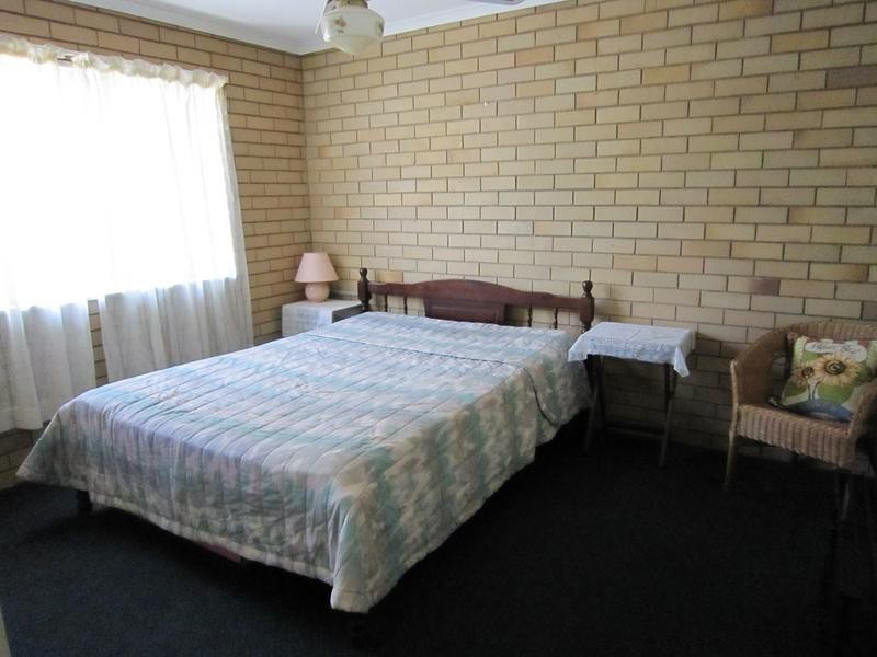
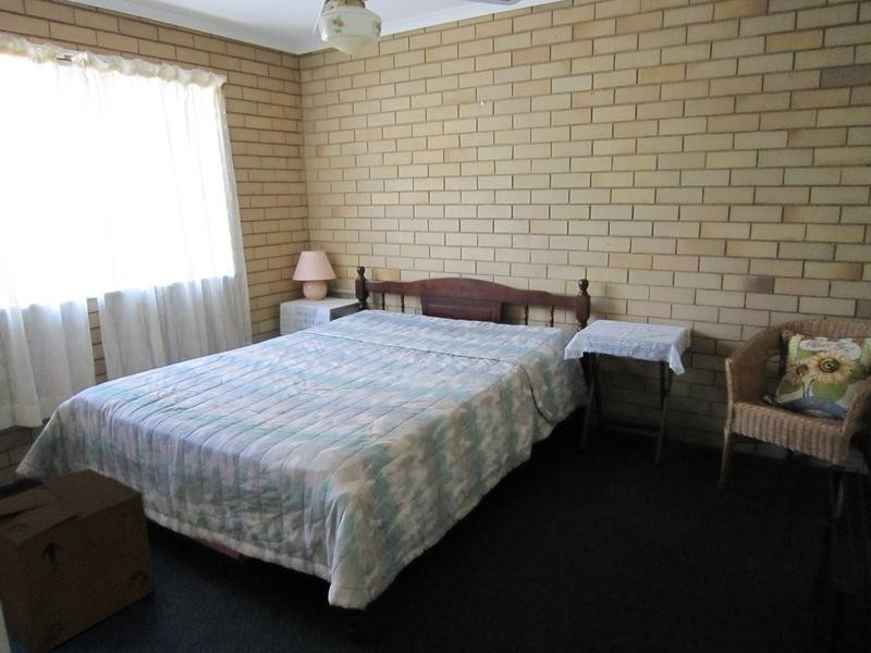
+ cardboard box [0,467,157,653]
